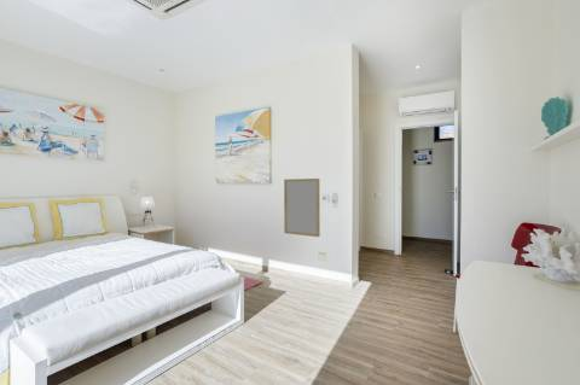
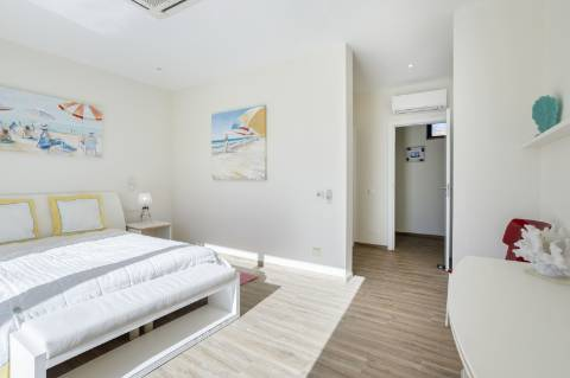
- home mirror [283,177,321,238]
